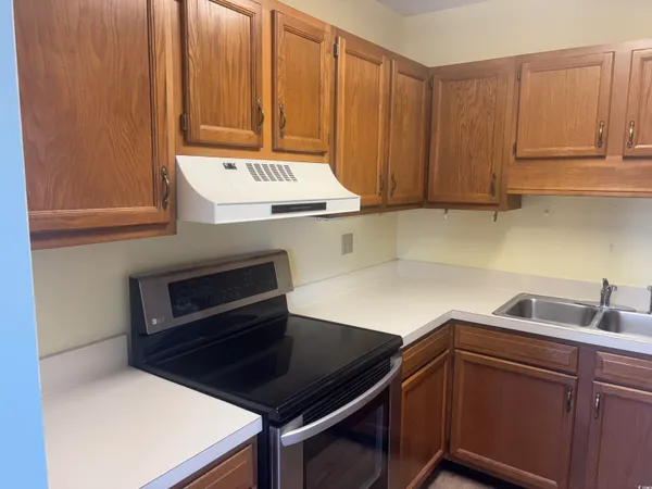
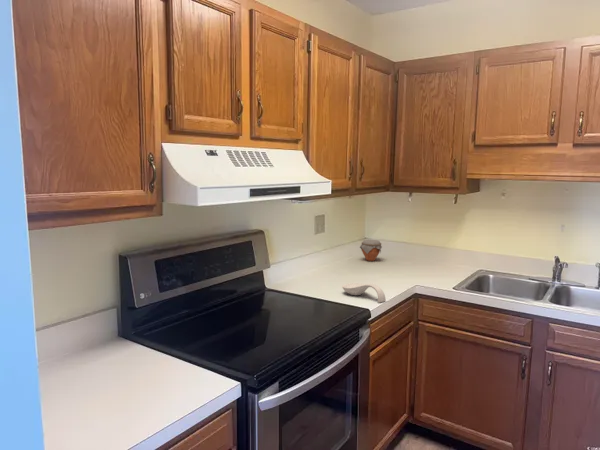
+ spoon rest [341,282,387,304]
+ jar [359,238,383,262]
